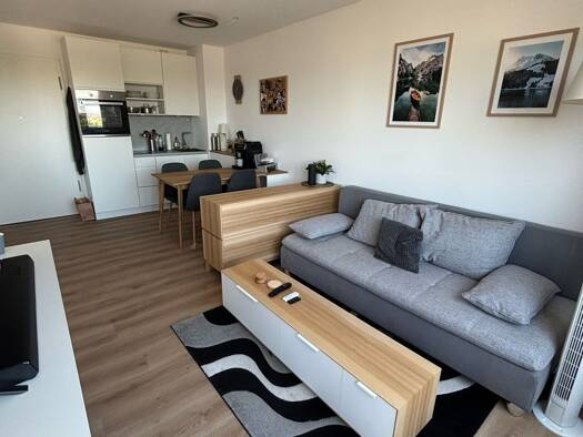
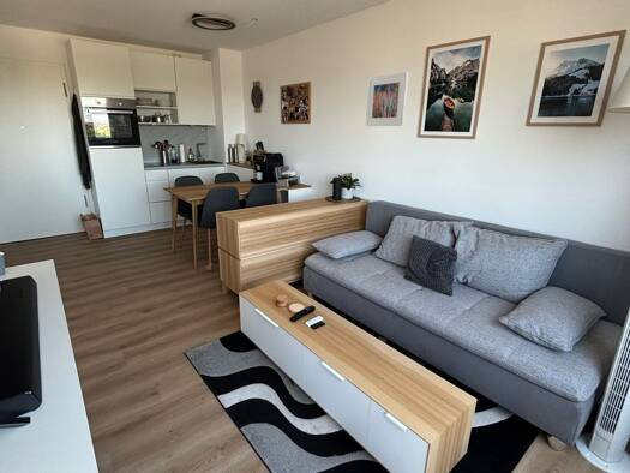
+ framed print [365,71,409,127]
